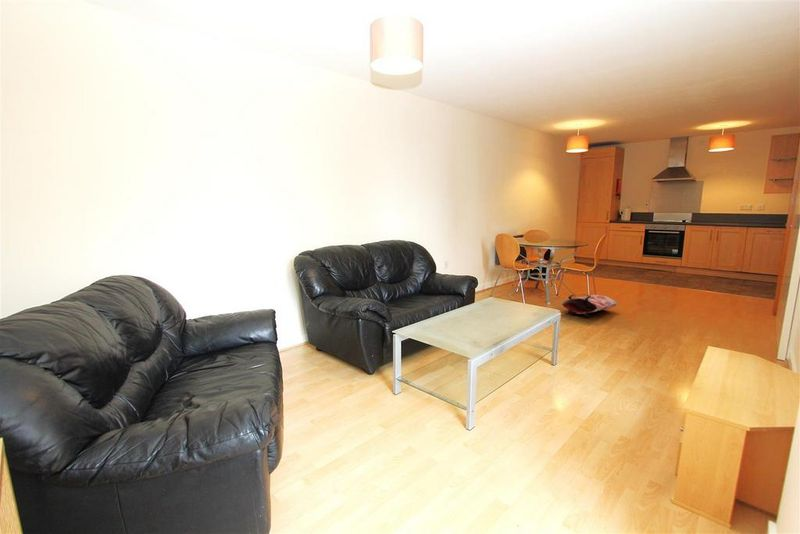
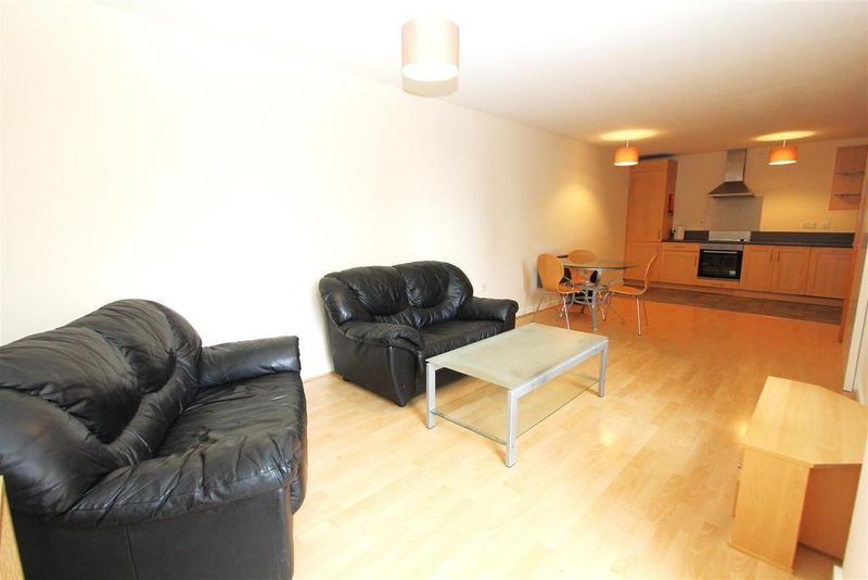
- bag [561,294,619,317]
